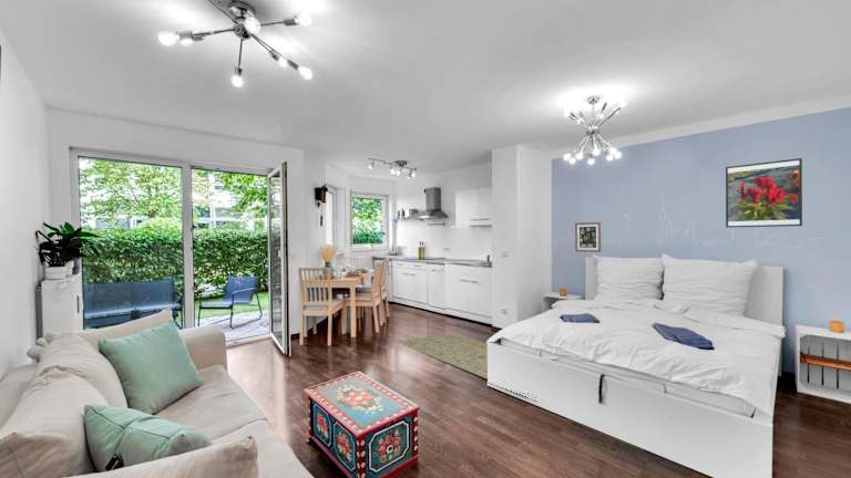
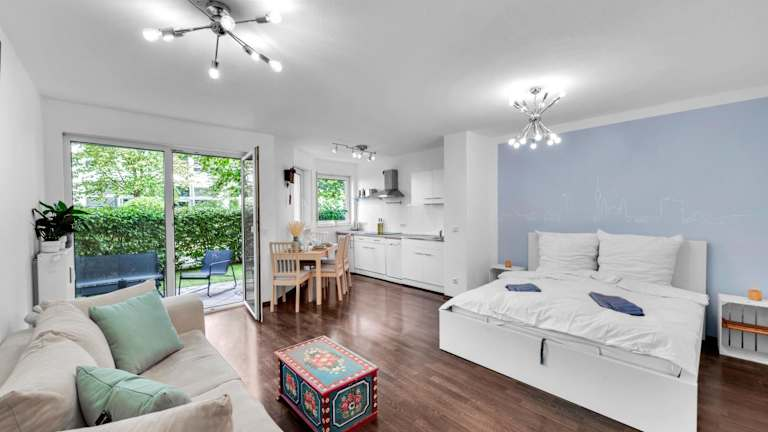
- rug [396,333,537,399]
- wall art [574,221,602,253]
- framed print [725,157,803,229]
